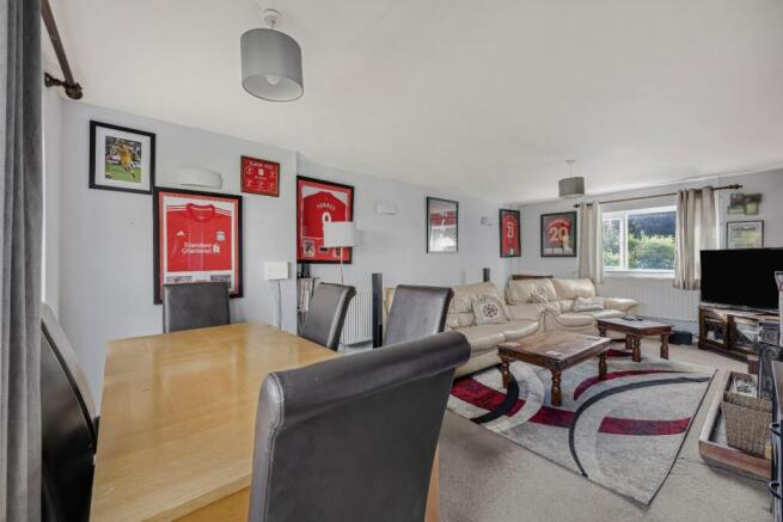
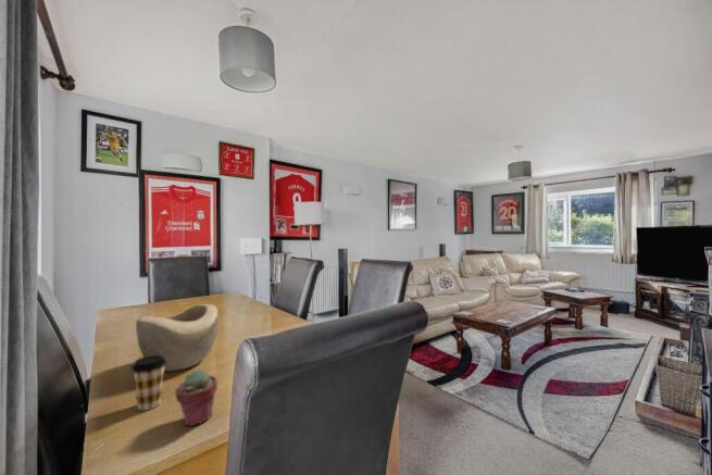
+ decorative bowl [135,303,220,373]
+ coffee cup [130,354,166,411]
+ potted succulent [174,368,218,427]
